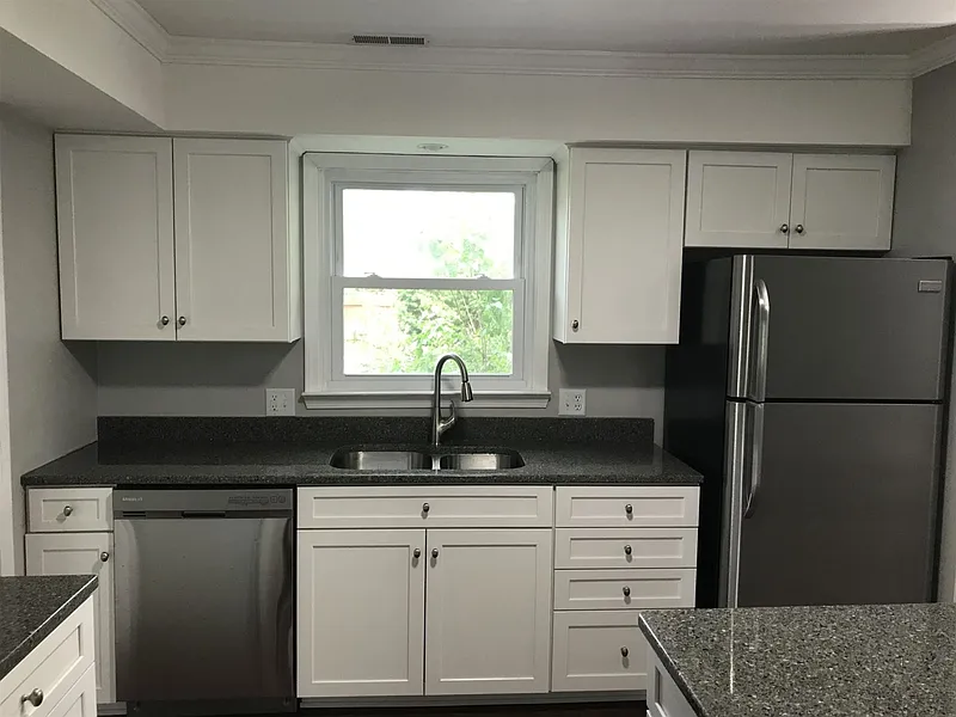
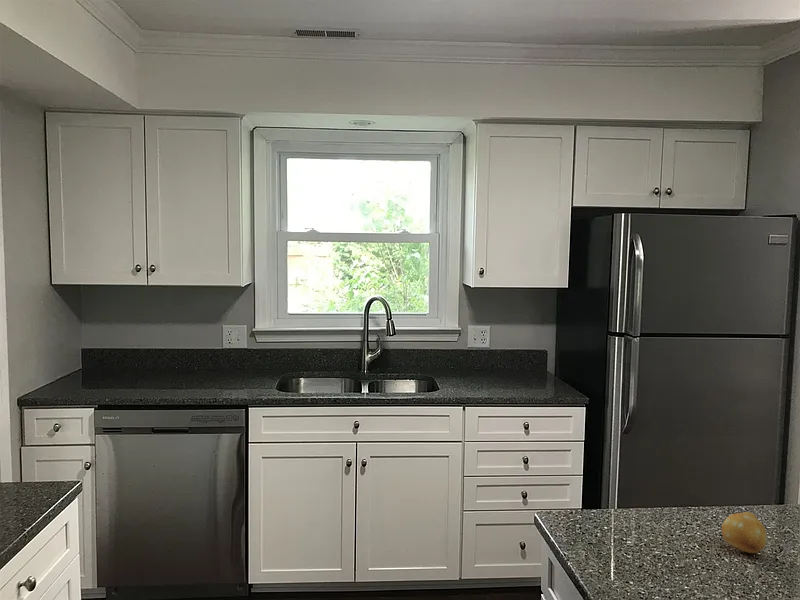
+ fruit [721,511,768,554]
